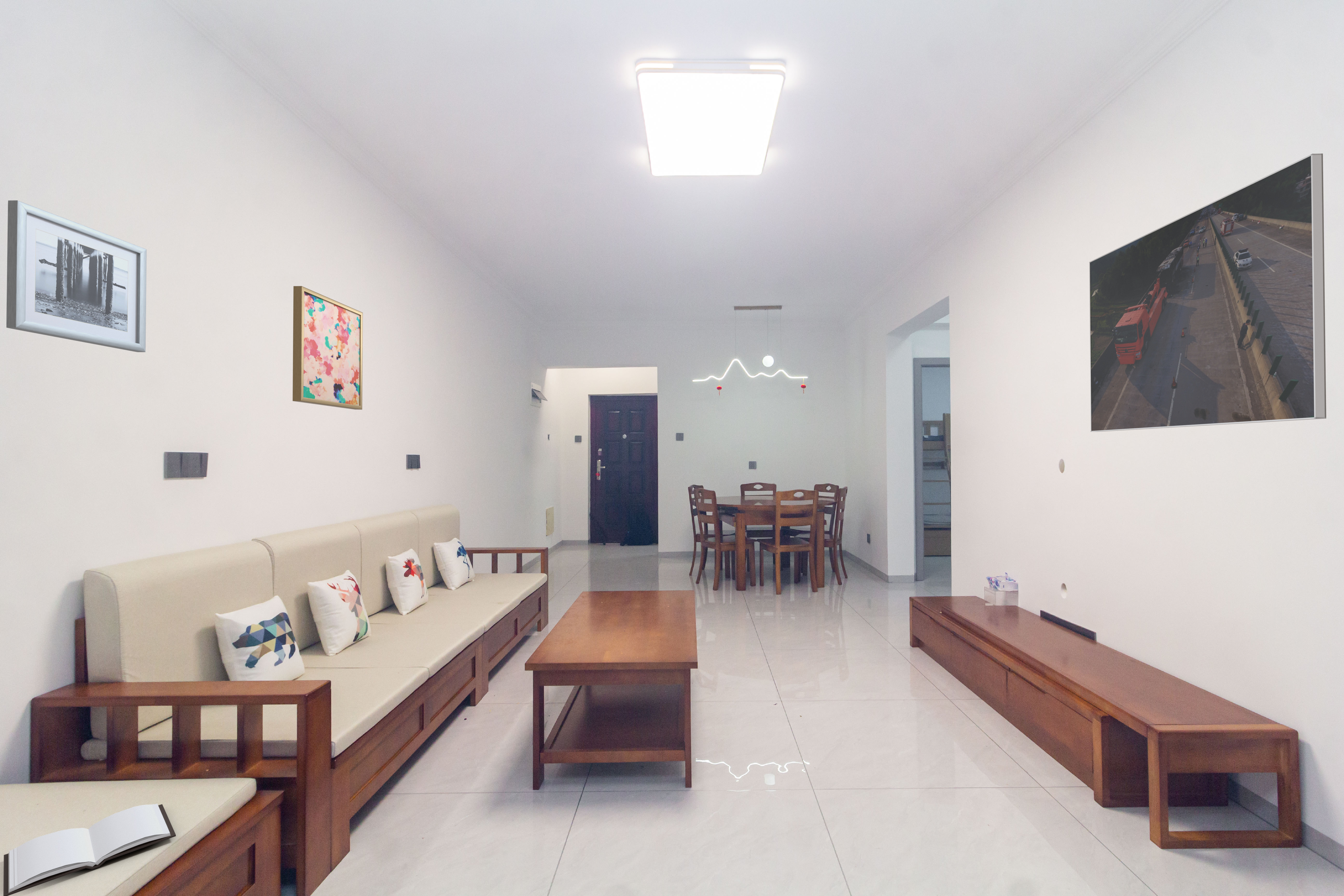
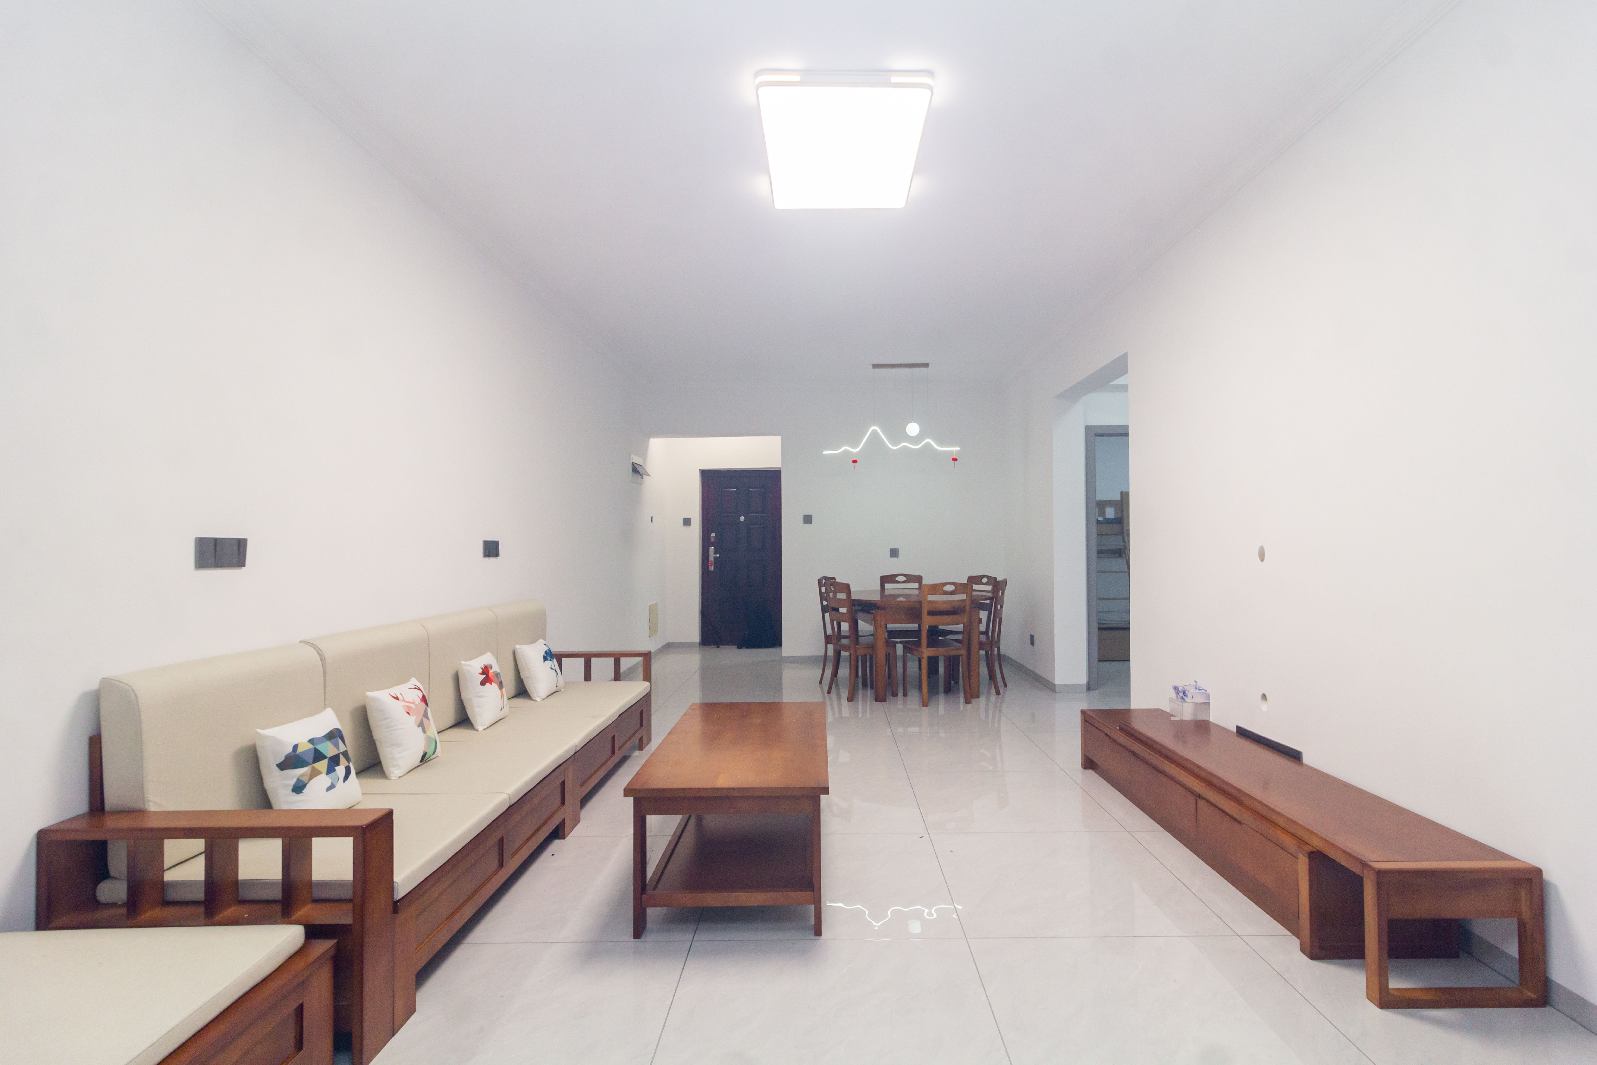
- wall art [6,200,147,352]
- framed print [1089,153,1327,432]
- wall art [292,286,363,410]
- book [3,803,176,896]
